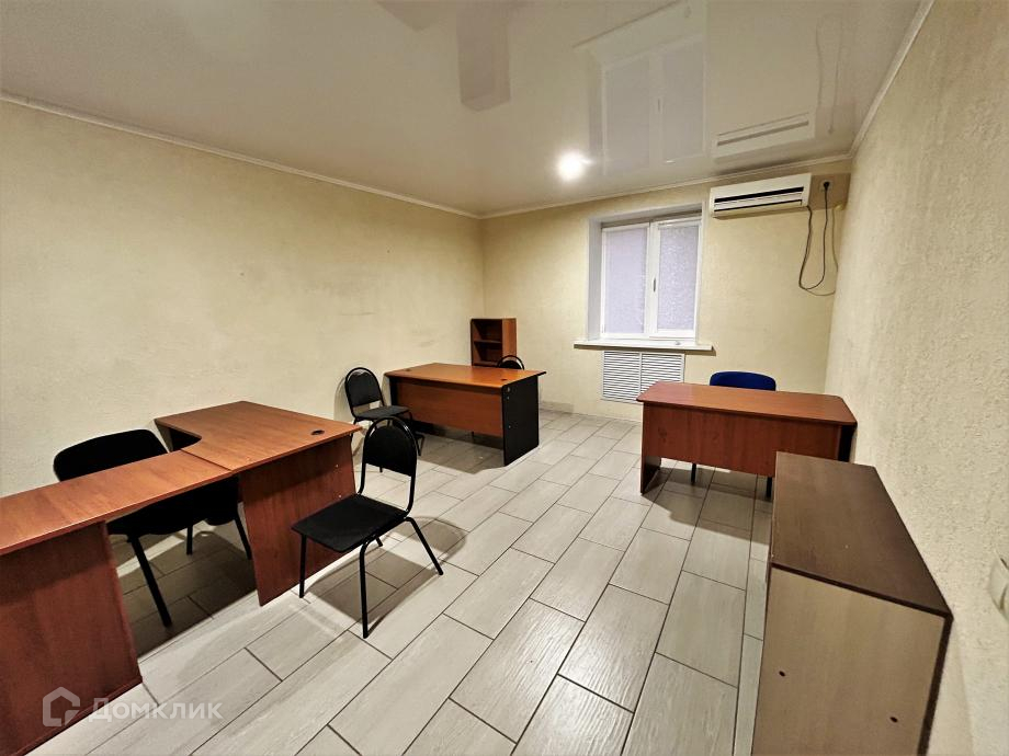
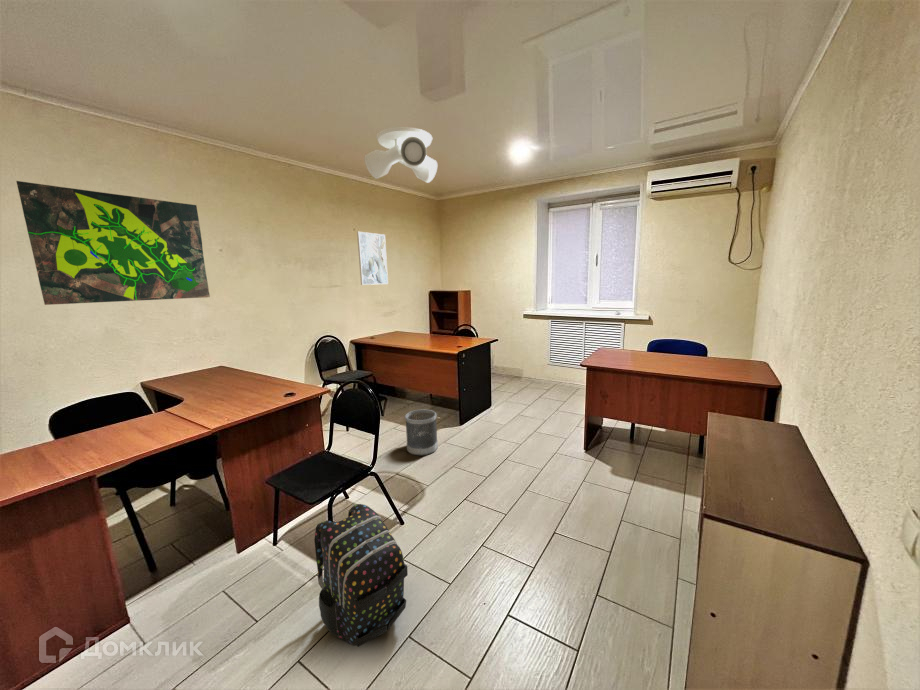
+ map [15,180,211,306]
+ backpack [313,503,409,648]
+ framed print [356,231,389,286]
+ wastebasket [404,409,439,457]
+ ceiling light [363,126,438,184]
